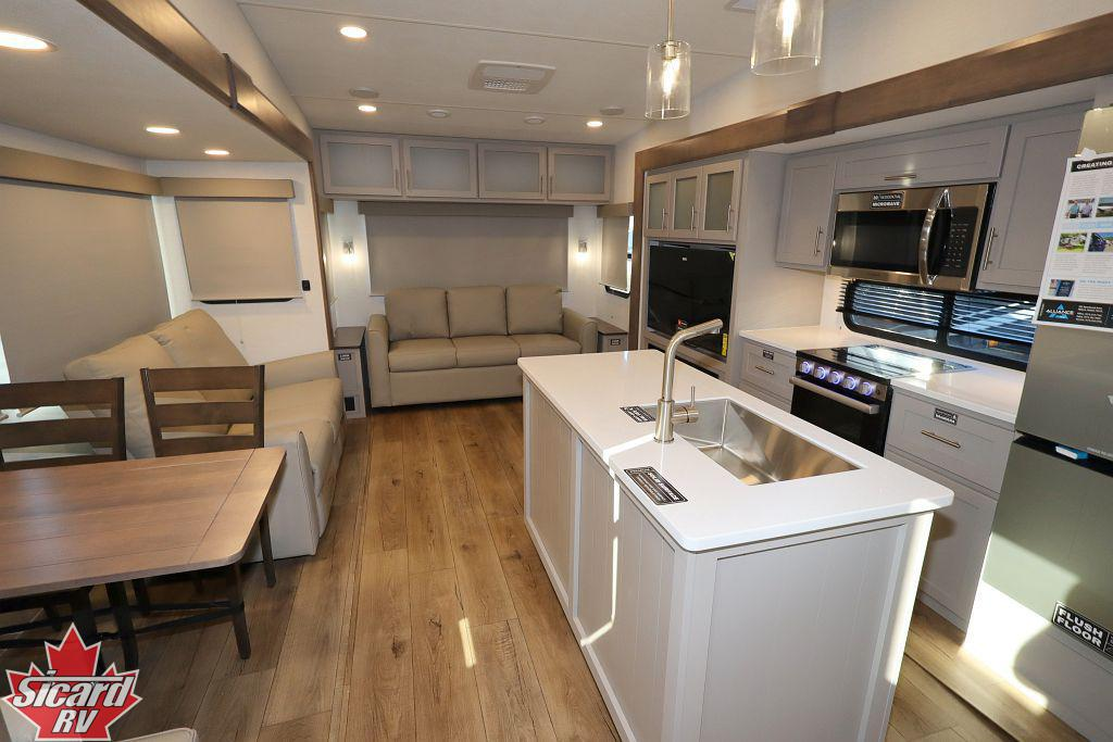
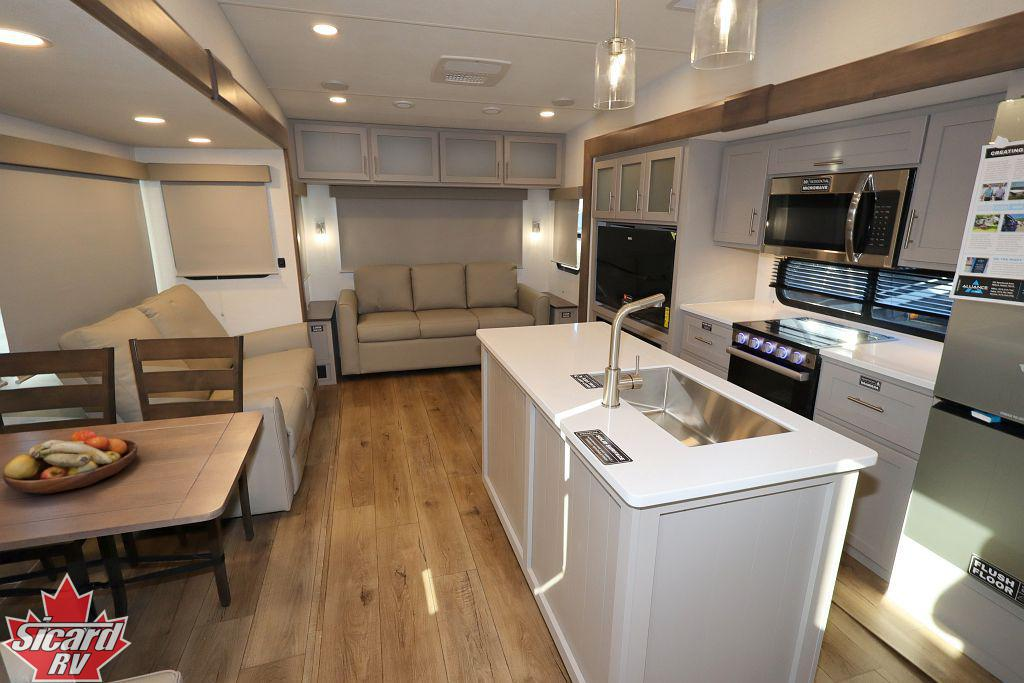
+ fruit bowl [2,429,138,495]
